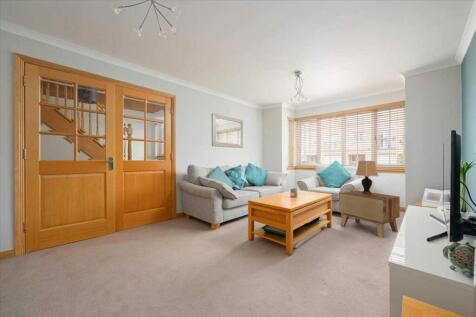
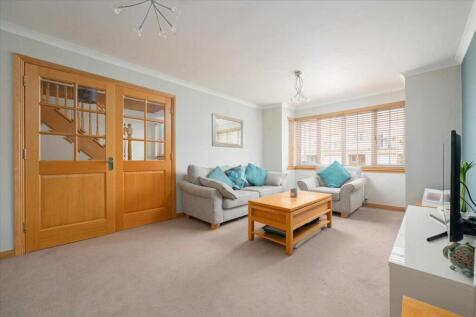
- side table [338,190,401,239]
- table lamp [355,160,379,194]
